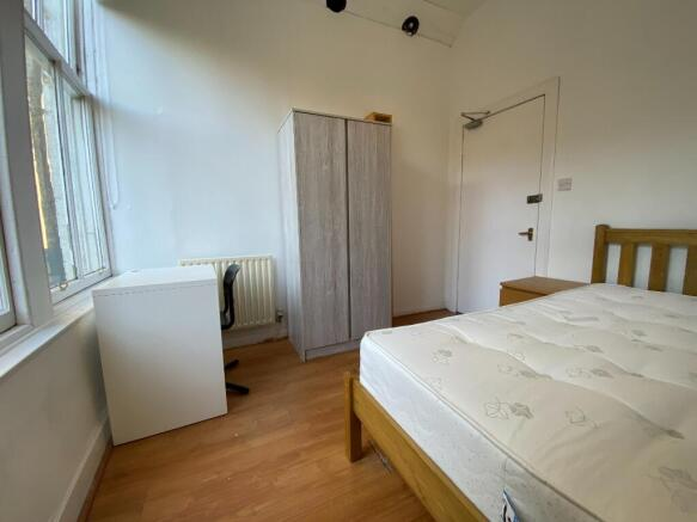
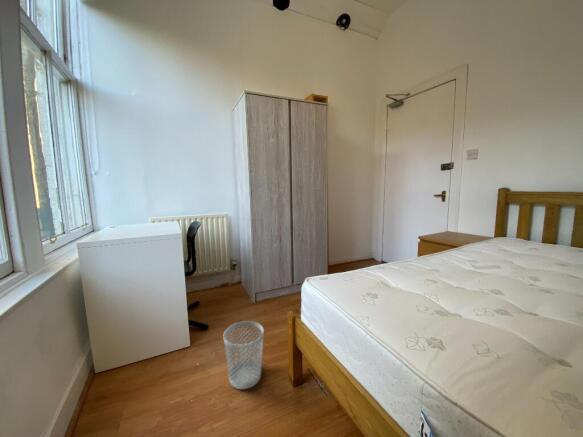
+ wastebasket [222,320,265,390]
